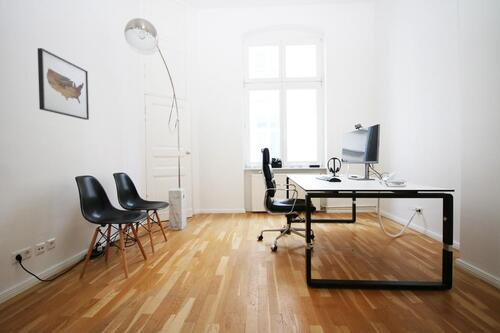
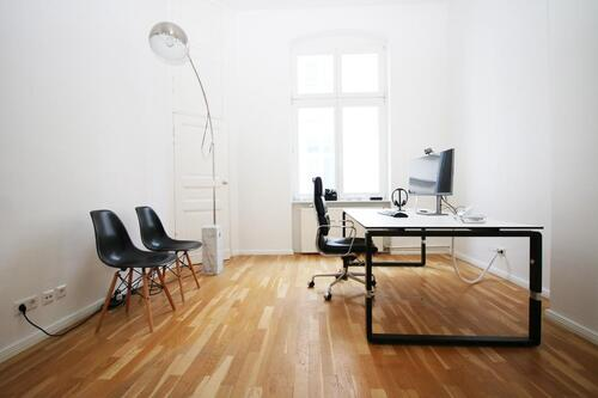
- wall art [37,47,90,121]
